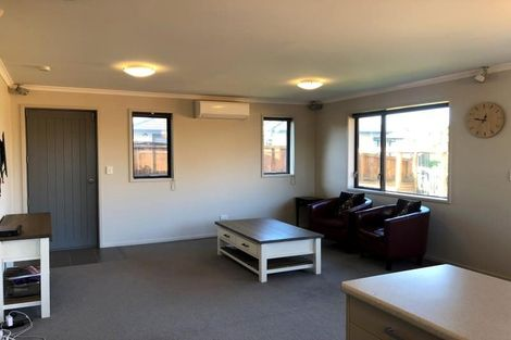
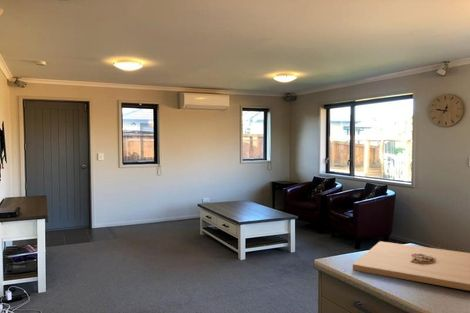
+ platter [352,240,470,292]
